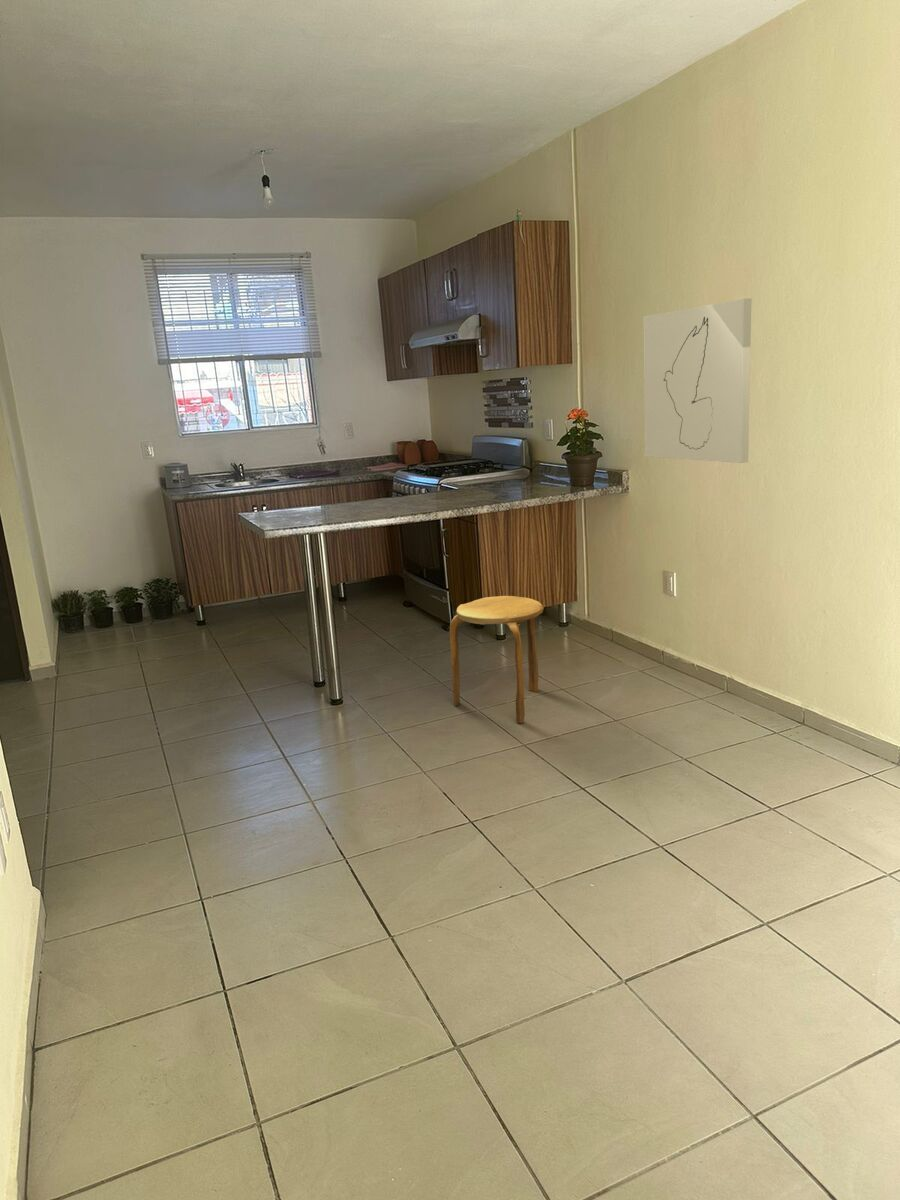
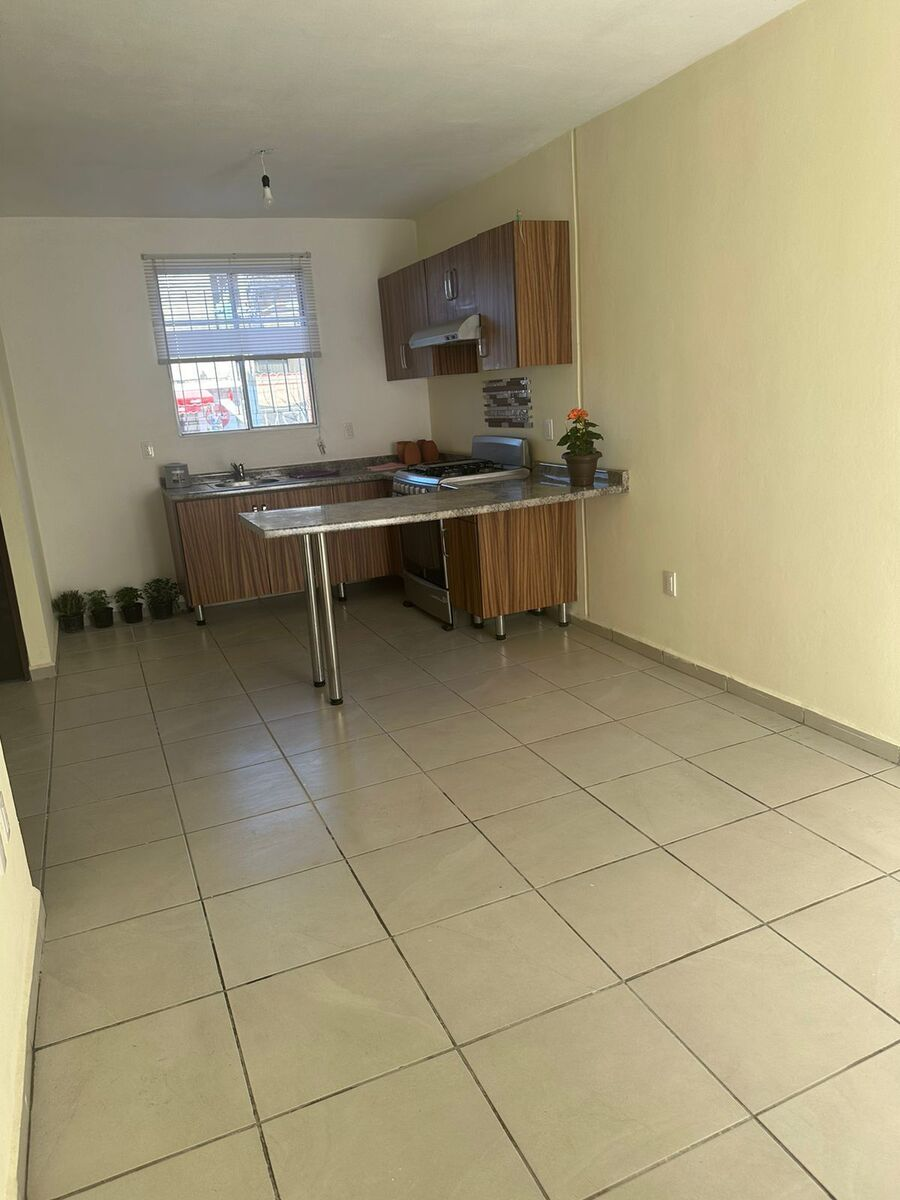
- wall art [642,298,752,464]
- stool [449,595,545,724]
